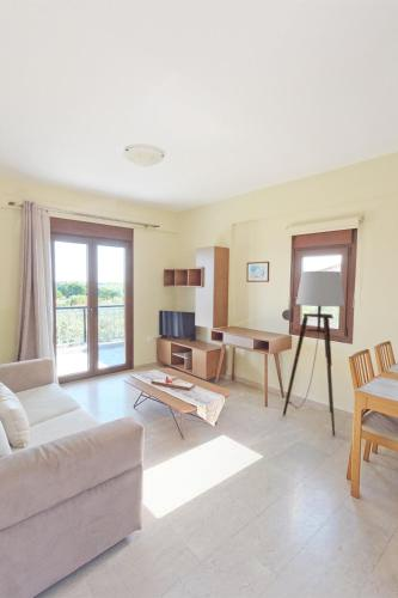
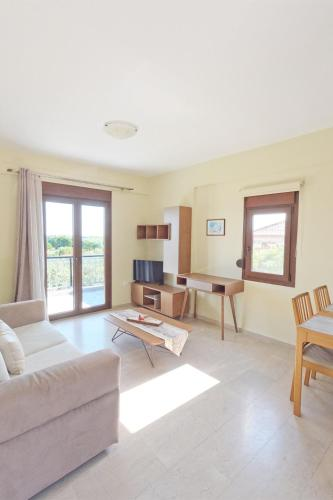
- floor lamp [282,270,347,437]
